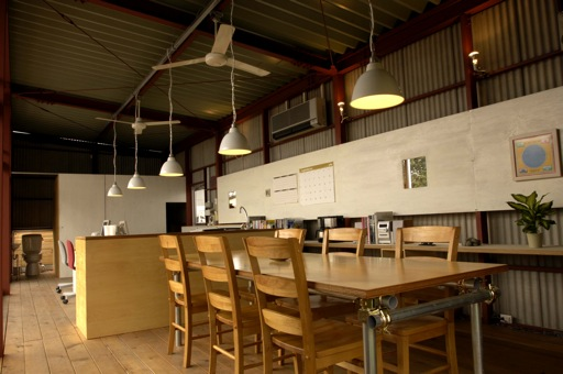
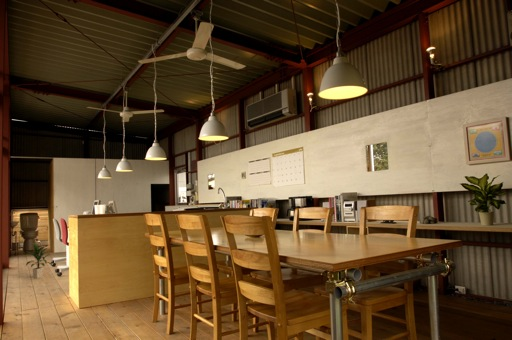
+ indoor plant [25,242,54,279]
